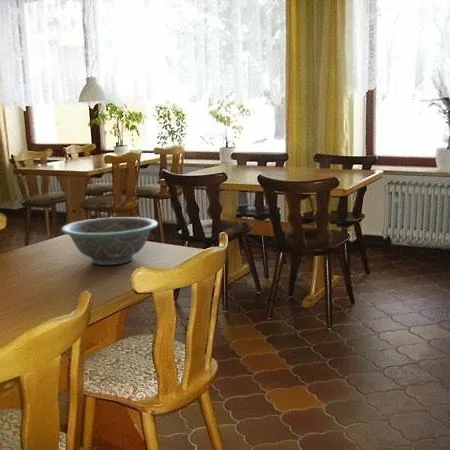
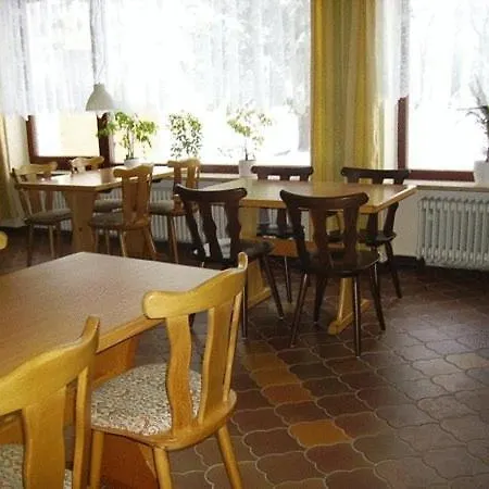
- decorative bowl [60,216,159,266]
